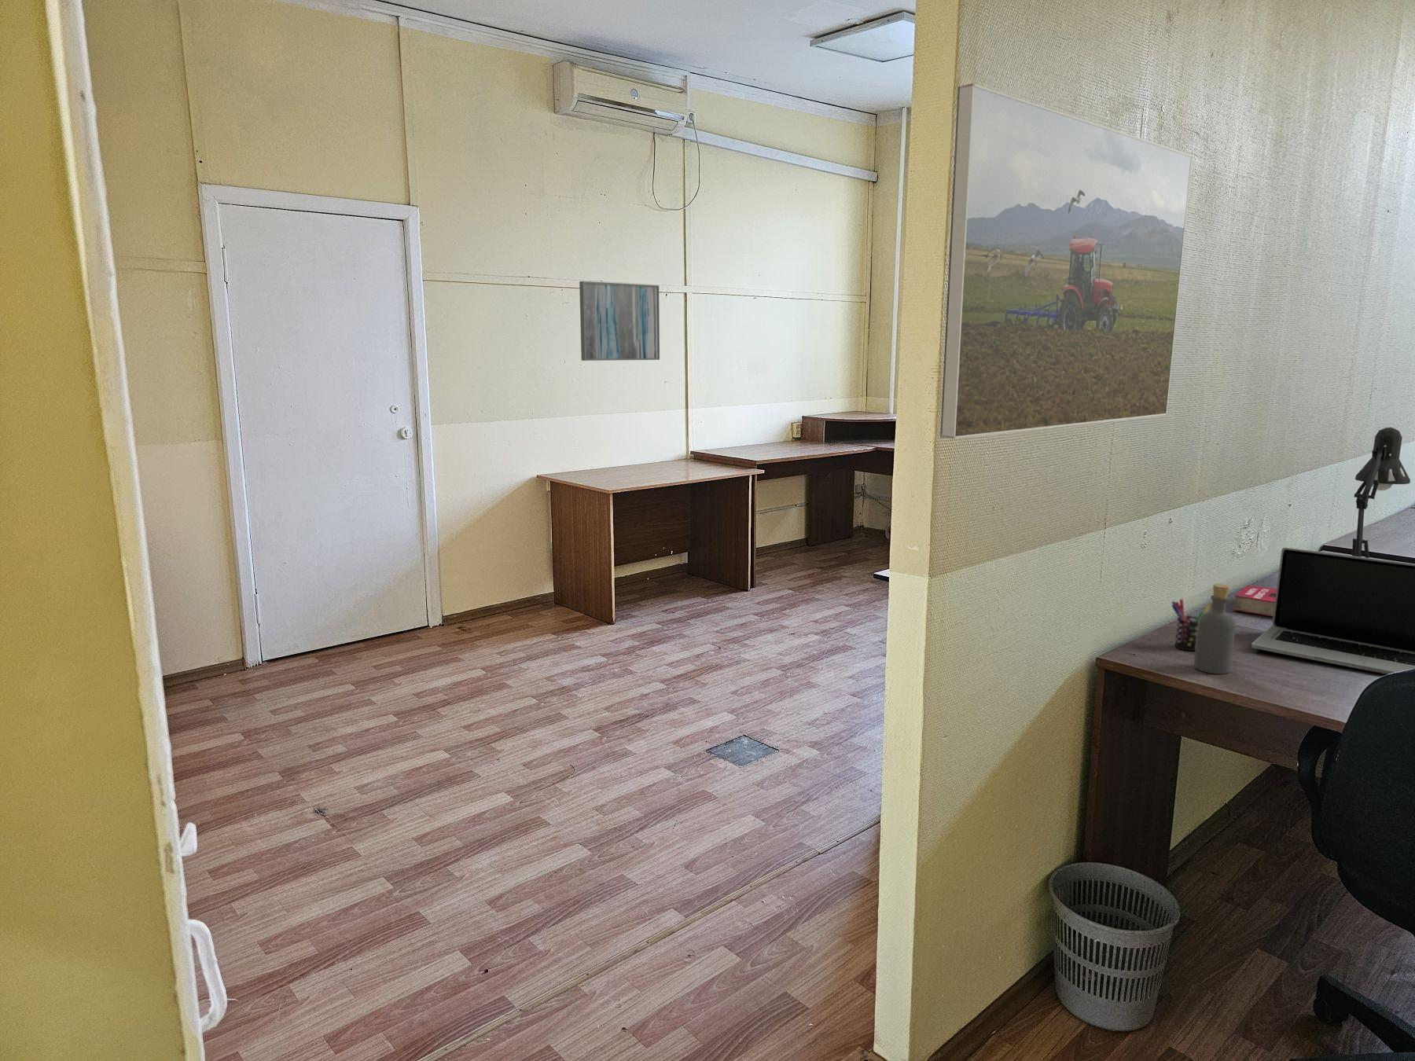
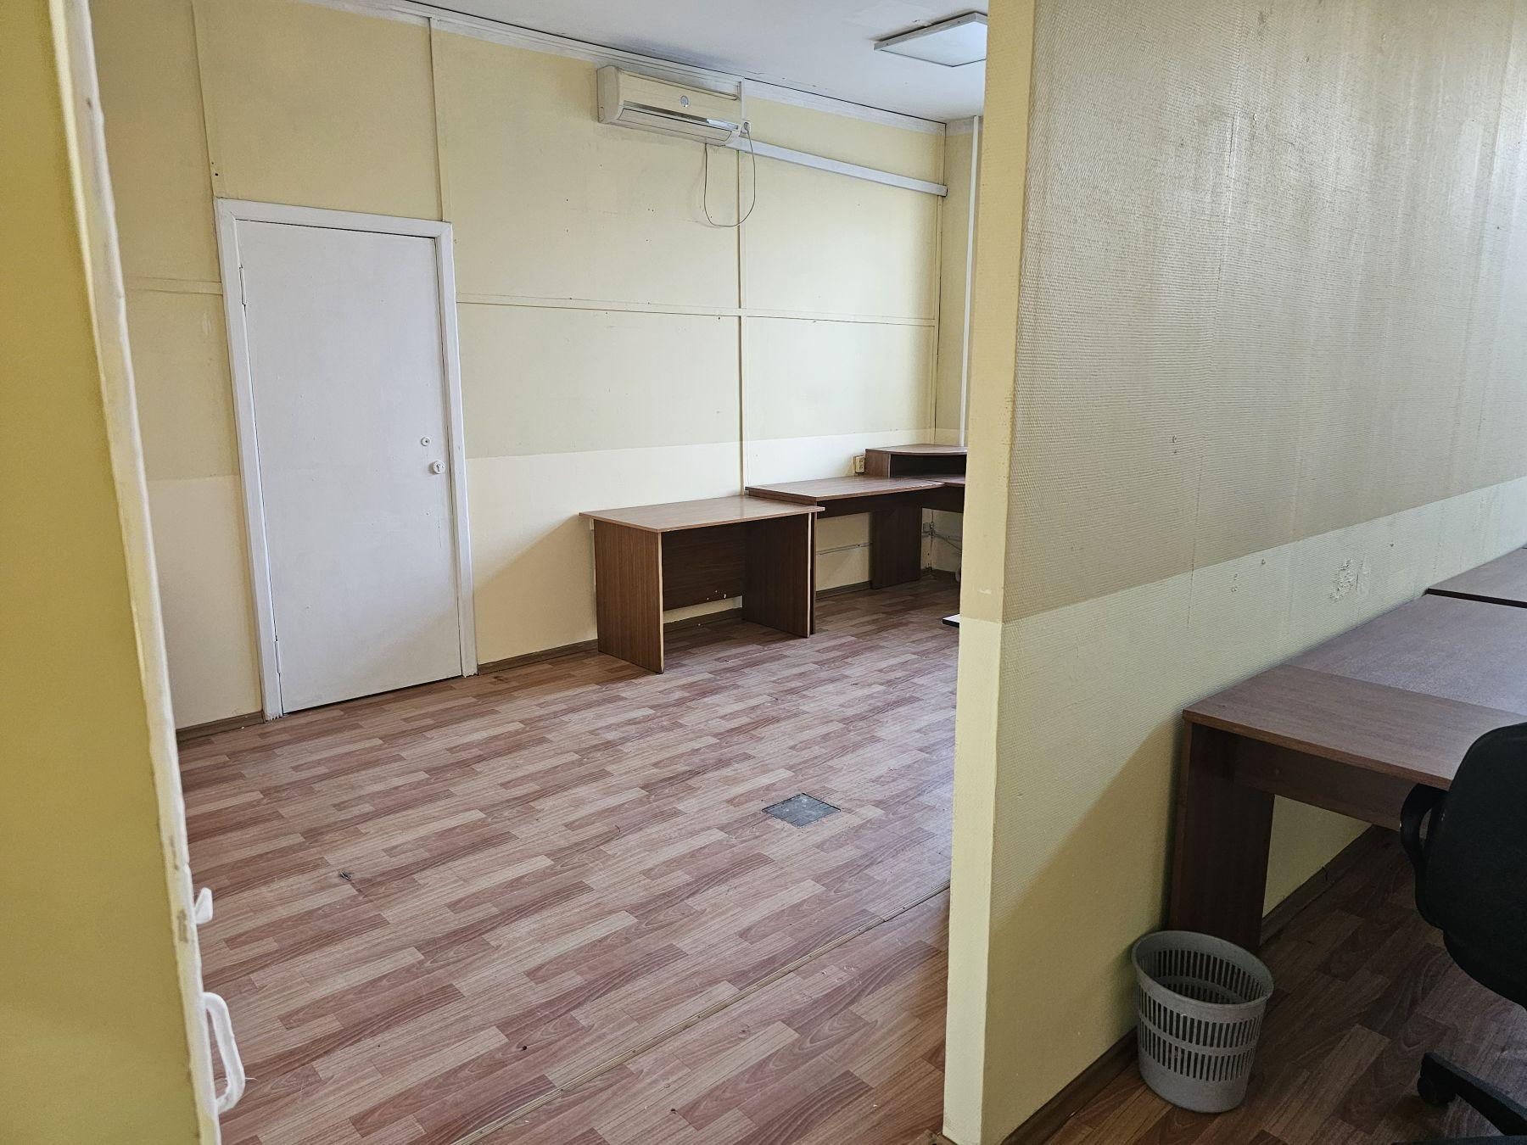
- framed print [939,82,1193,439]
- laptop [1251,547,1415,675]
- desk lamp [1351,427,1411,558]
- wall art [578,281,661,361]
- pen holder [1171,598,1211,652]
- bottle [1193,583,1237,674]
- book [1232,584,1277,617]
